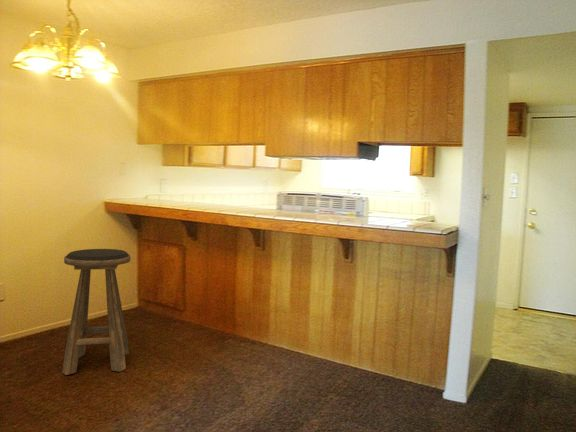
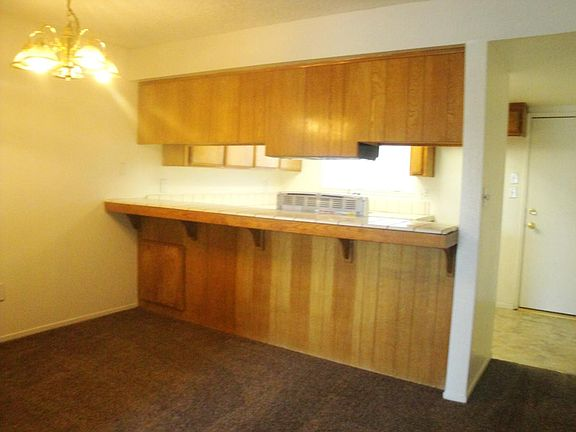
- stool [61,248,132,376]
